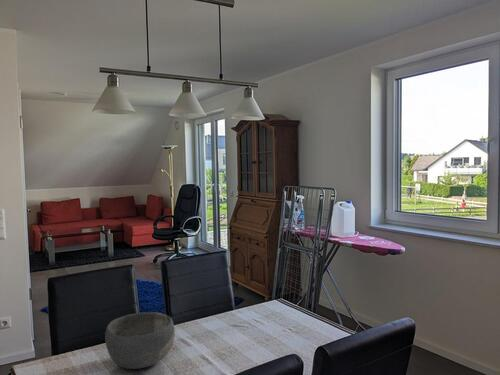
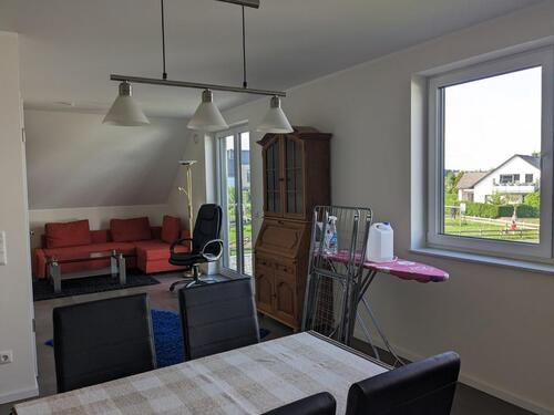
- bowl [104,311,176,370]
